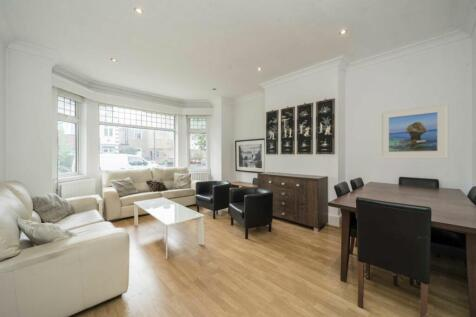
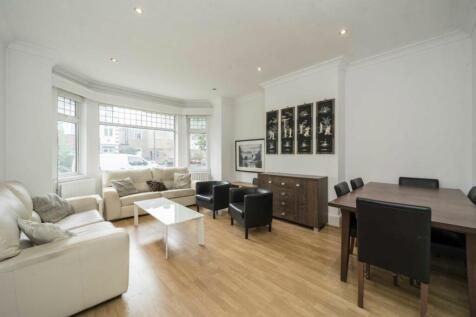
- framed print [379,102,450,160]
